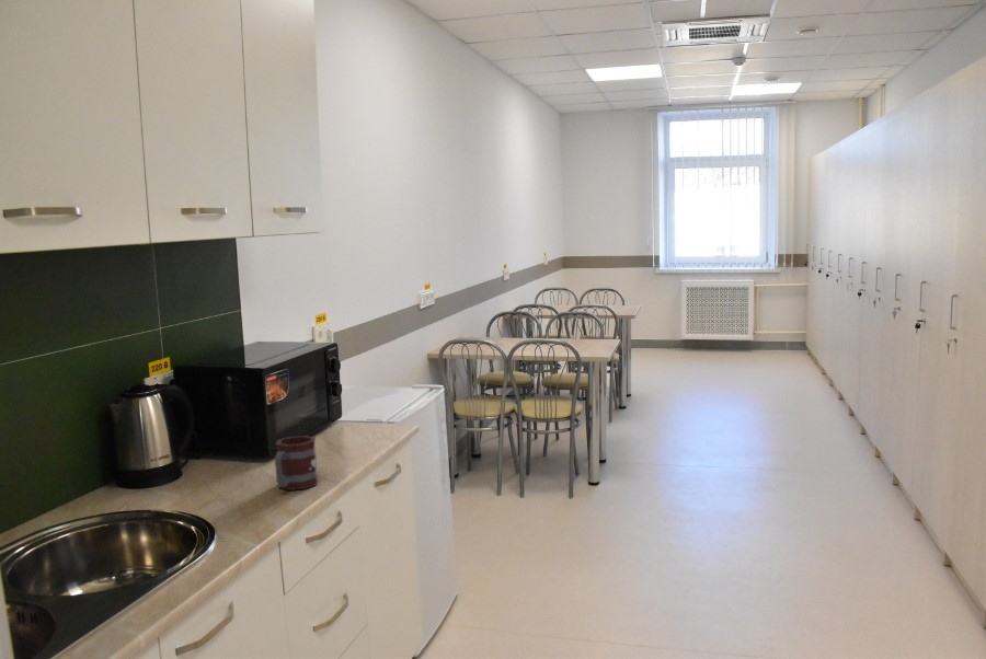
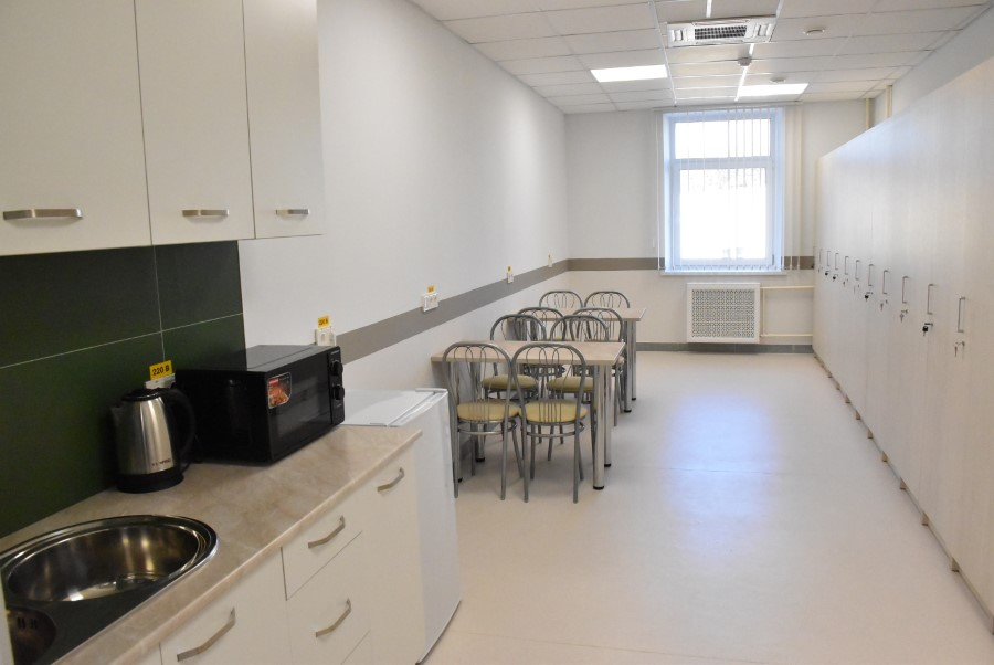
- mug [274,435,319,492]
